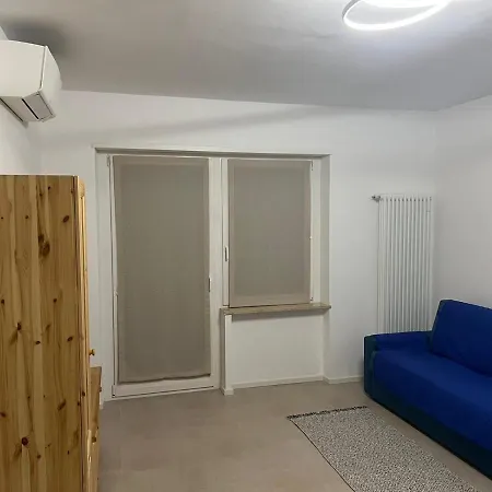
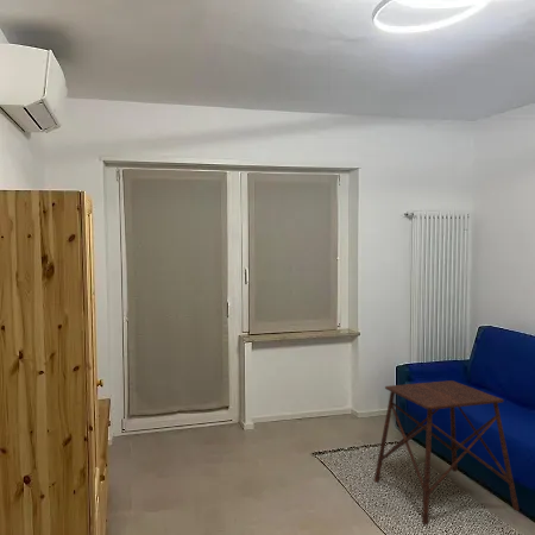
+ side table [373,379,521,525]
